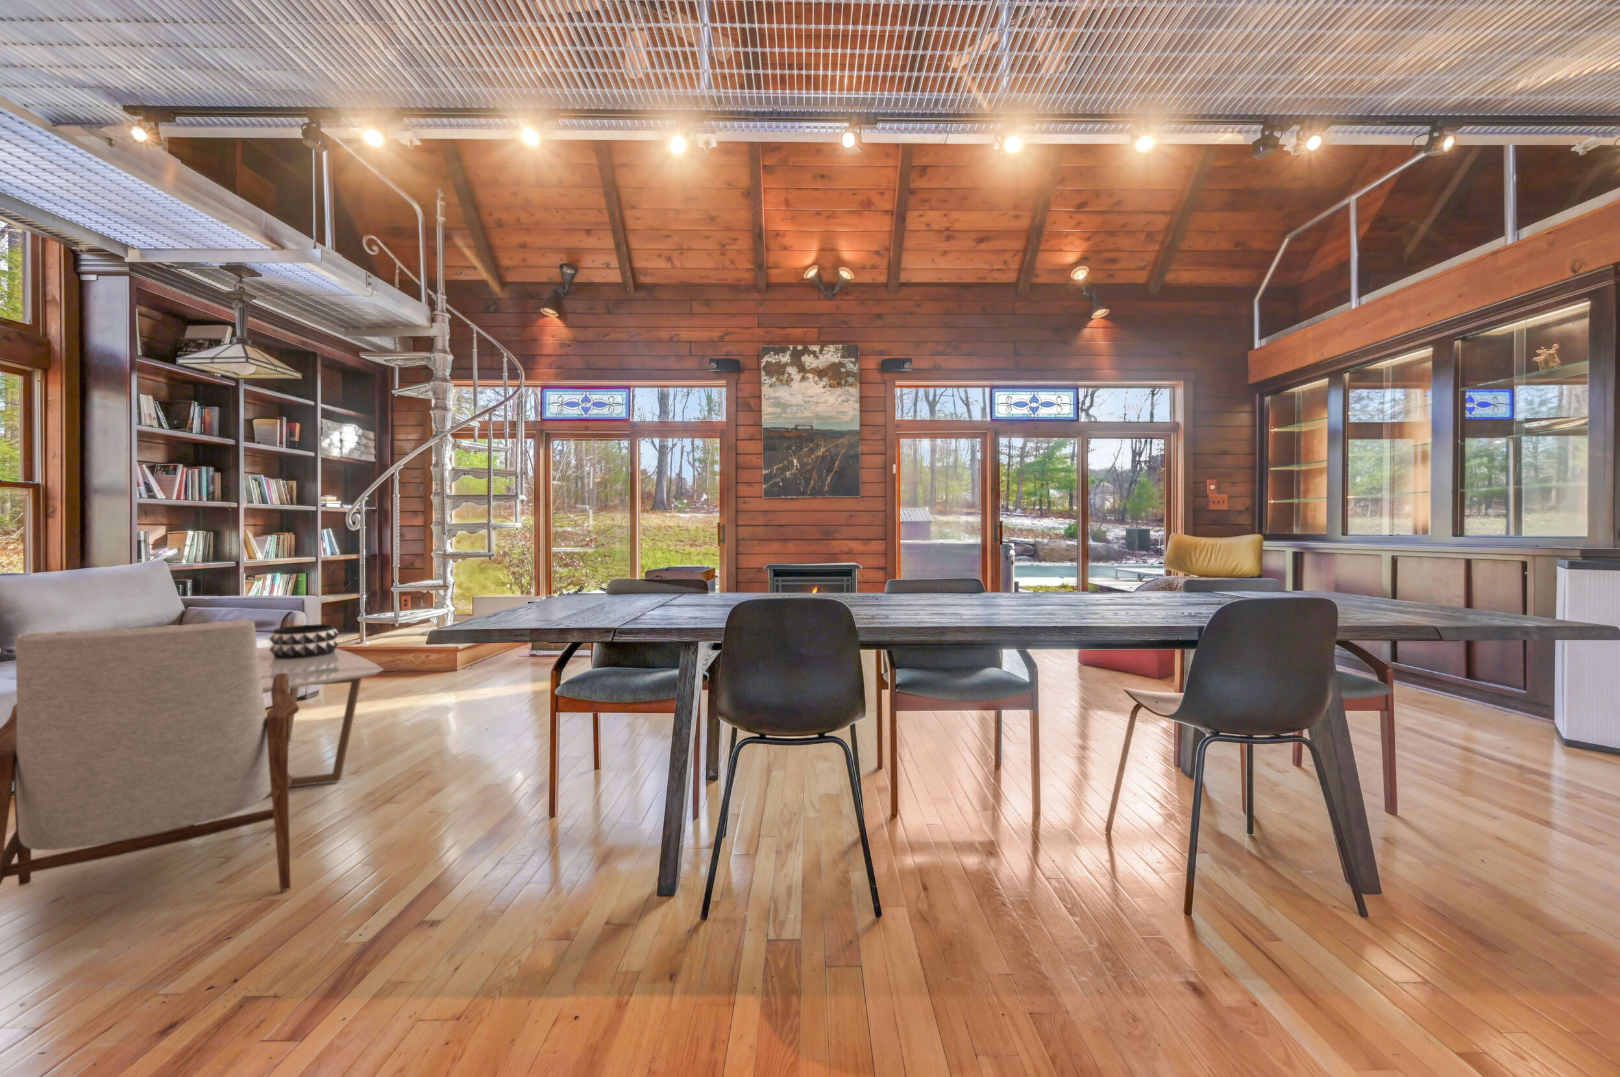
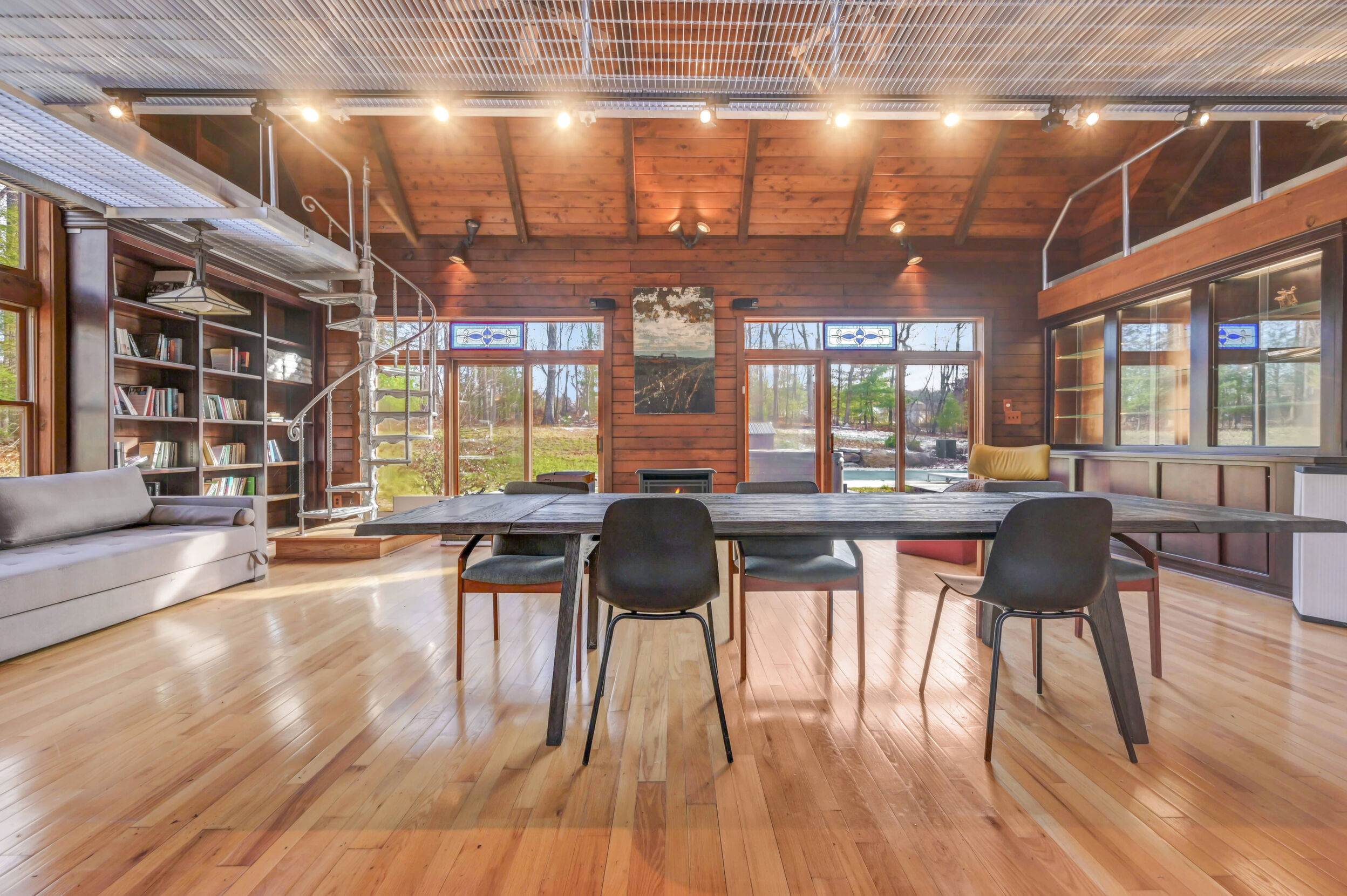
- armchair [0,619,299,892]
- decorative bowl [268,624,339,659]
- coffee table [257,647,384,797]
